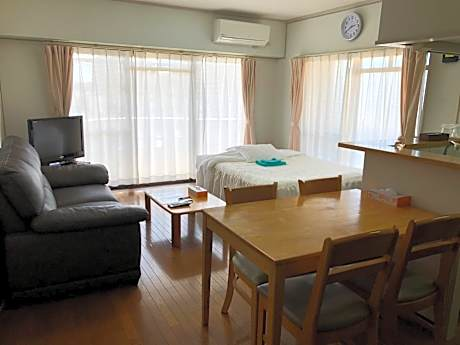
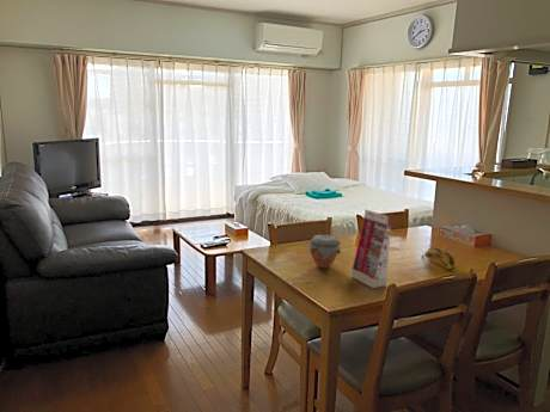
+ banana [420,246,456,271]
+ jar [307,234,342,270]
+ gift box [352,209,392,289]
